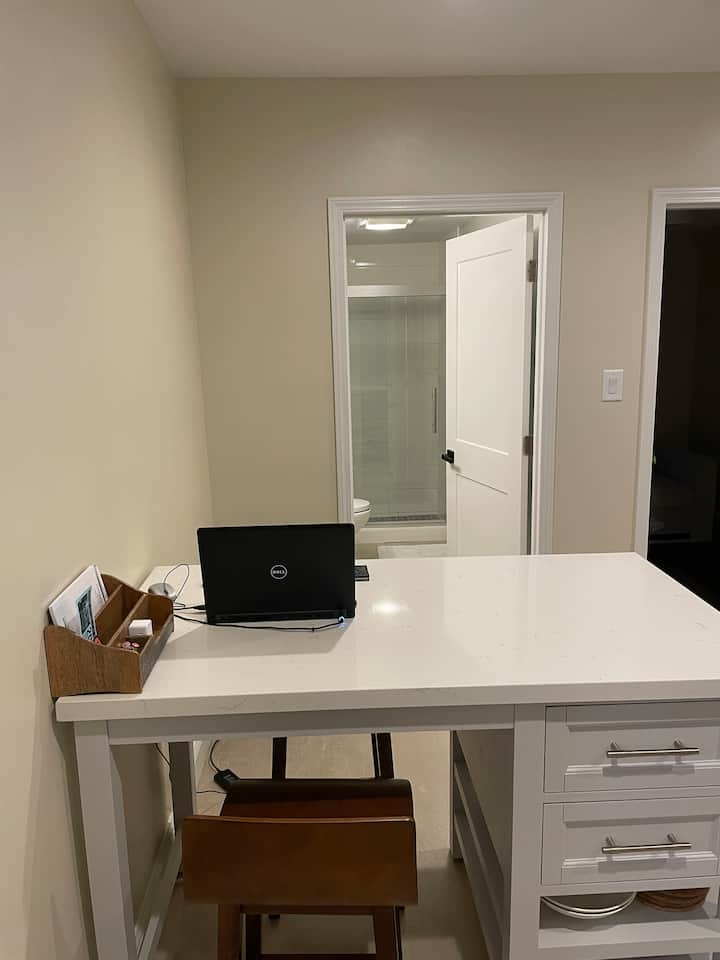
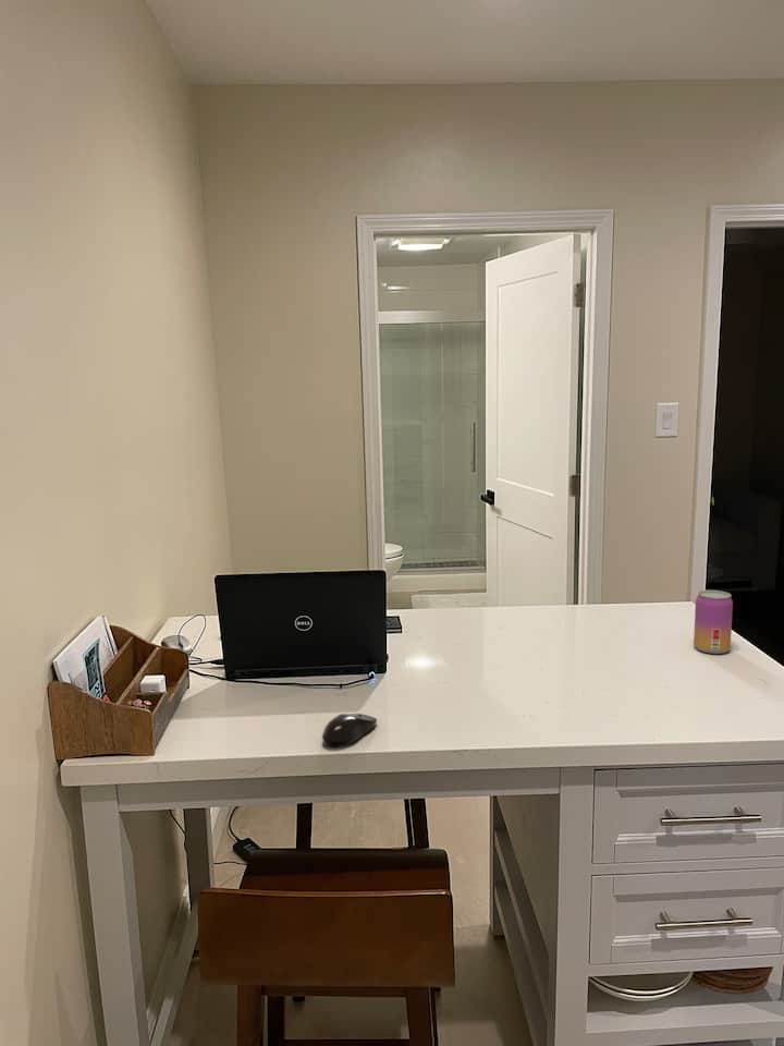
+ computer mouse [321,713,378,749]
+ beverage can [693,589,734,655]
